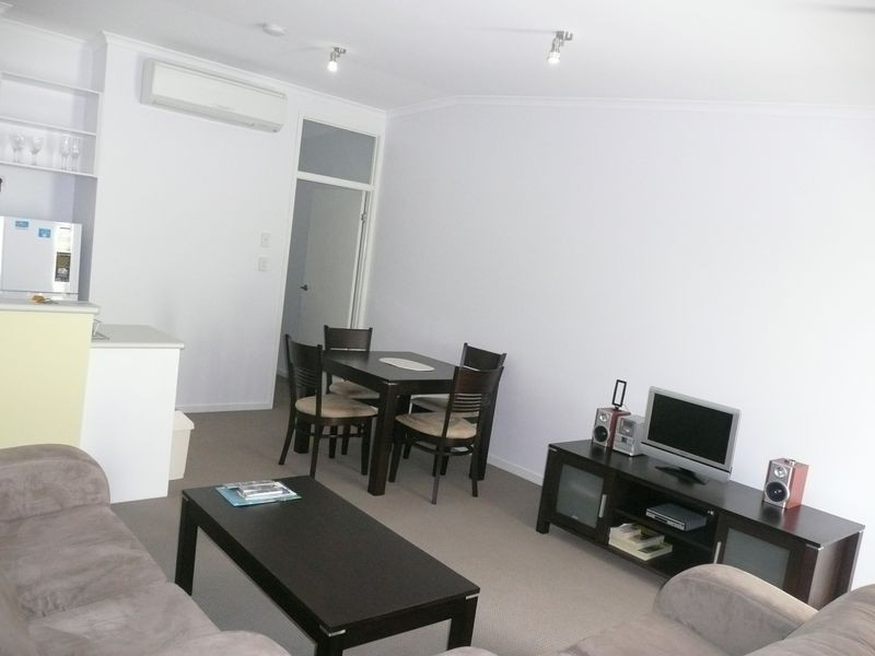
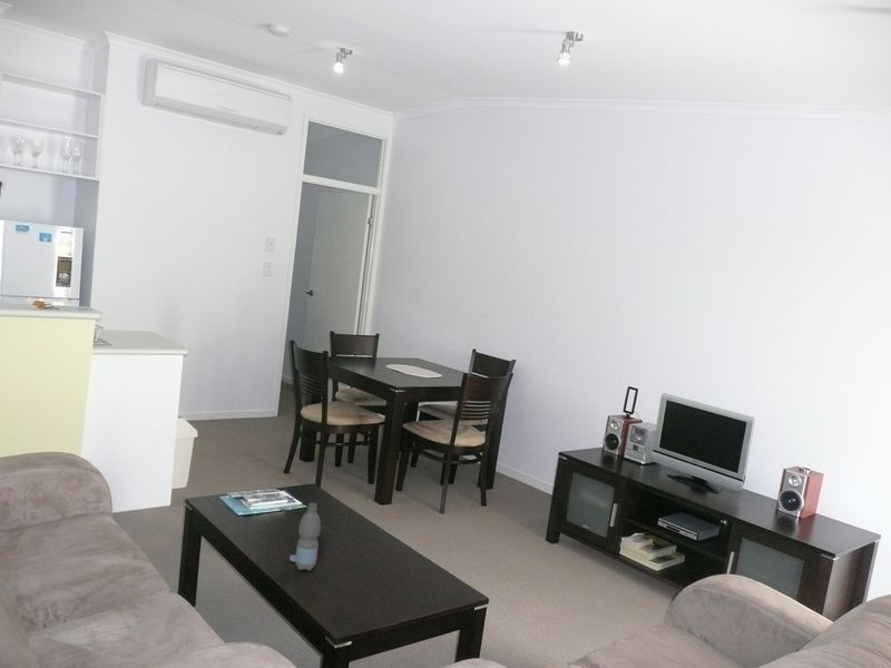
+ water bottle [288,502,322,572]
